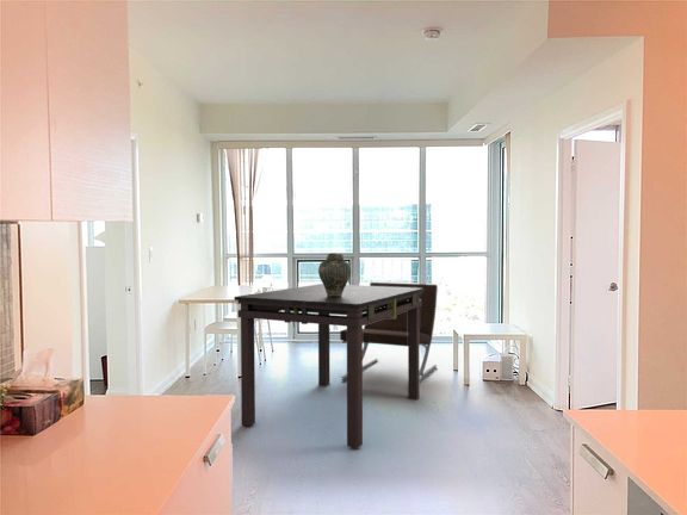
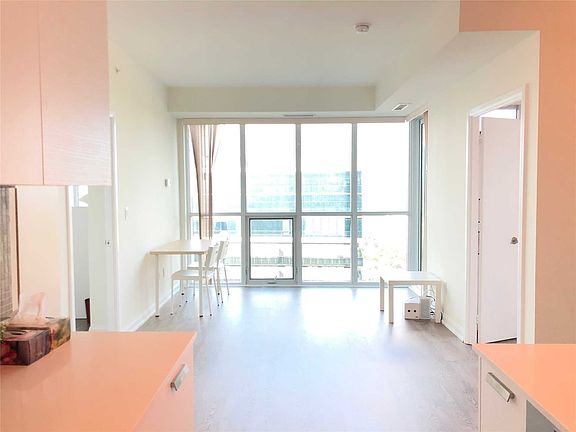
- dining table [234,283,423,449]
- chair [339,281,439,384]
- vase [317,253,352,297]
